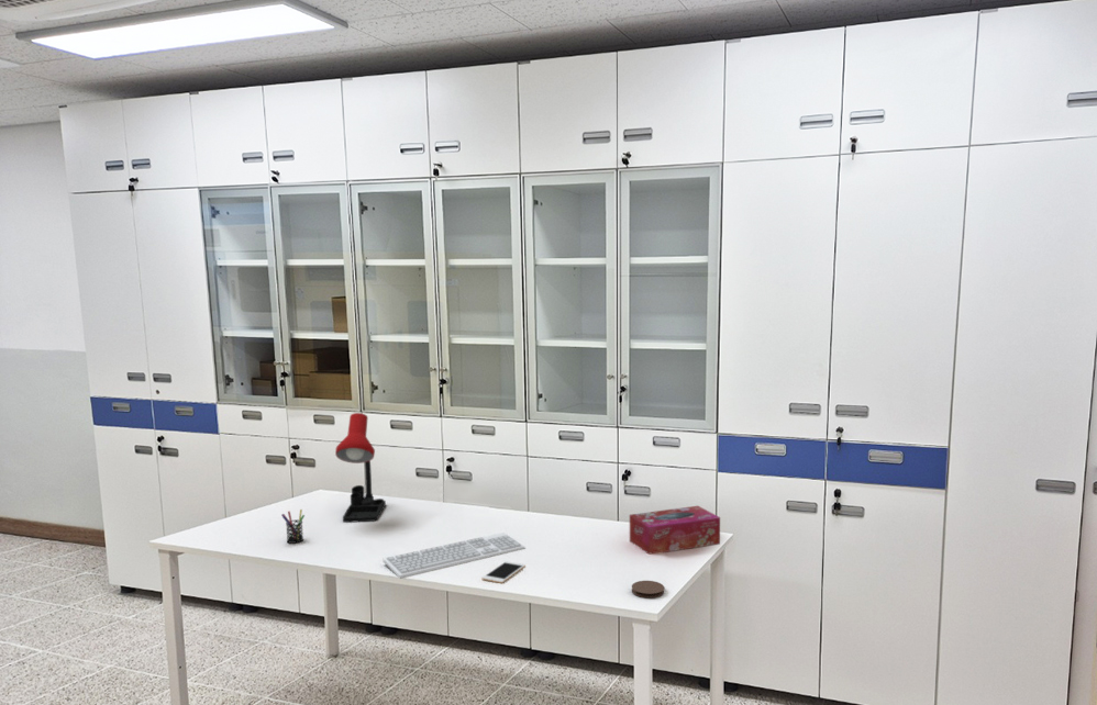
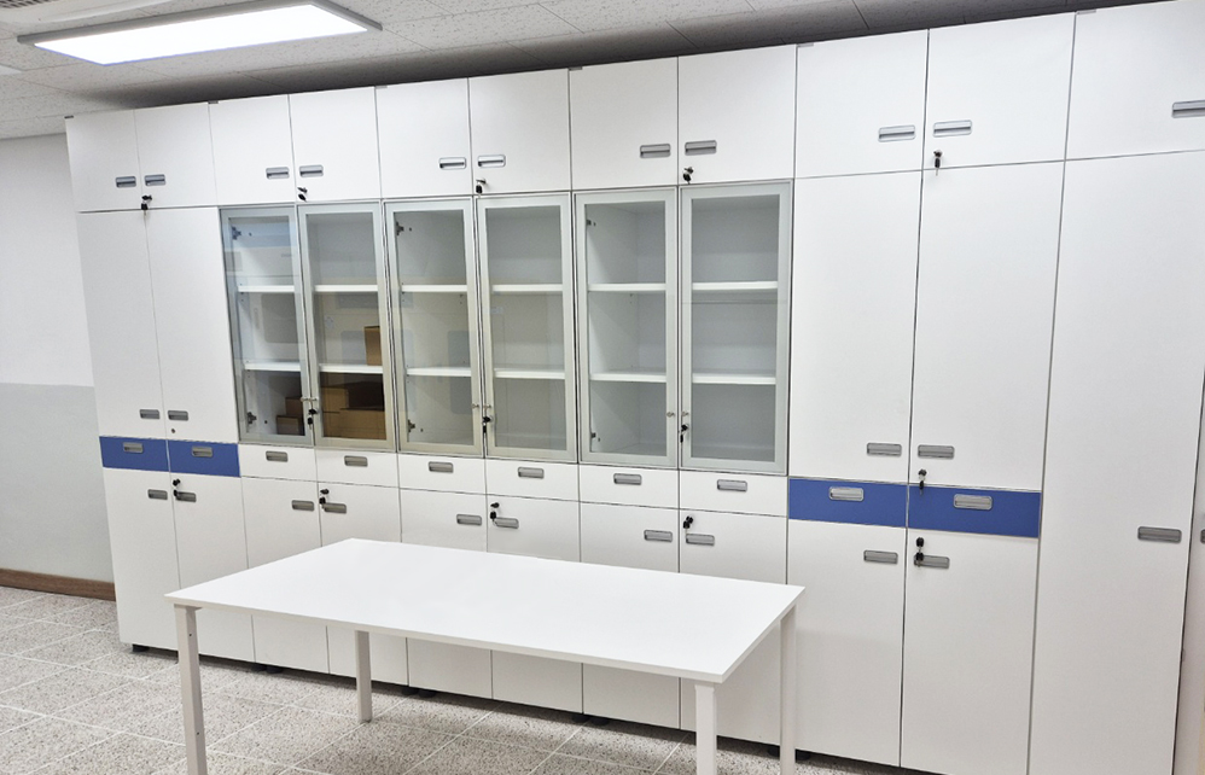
- keyboard [381,531,525,579]
- coaster [631,580,665,600]
- tissue box [629,505,721,556]
- desk lamp [334,412,387,524]
- cell phone [480,560,527,584]
- pen holder [280,508,306,545]
